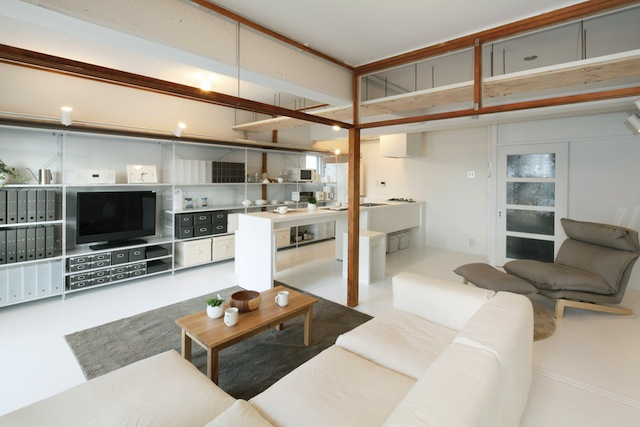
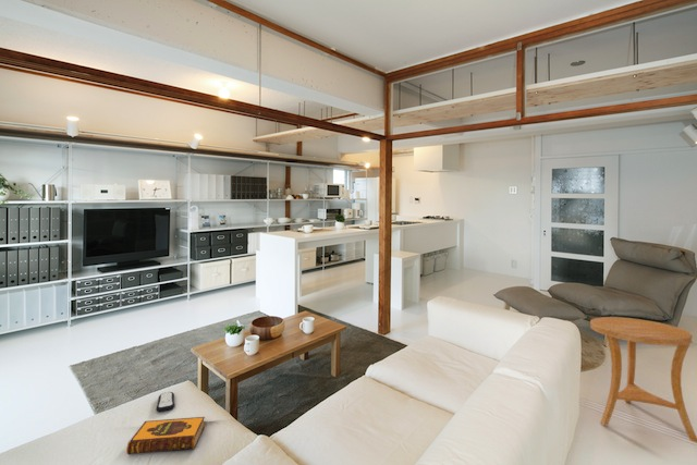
+ side table [589,316,697,443]
+ hardback book [125,416,206,455]
+ remote control [155,391,175,413]
